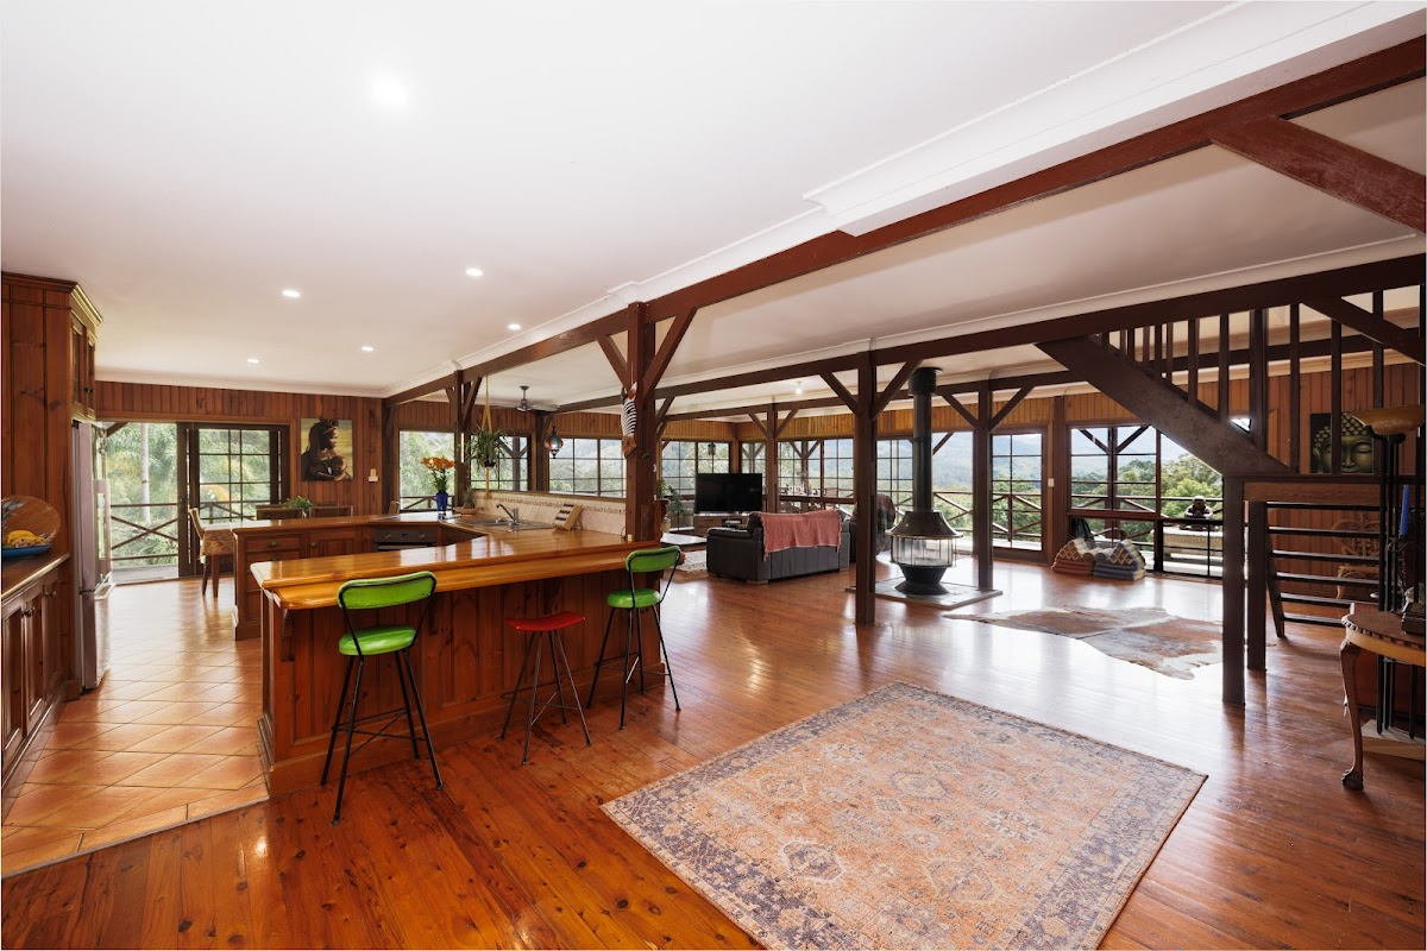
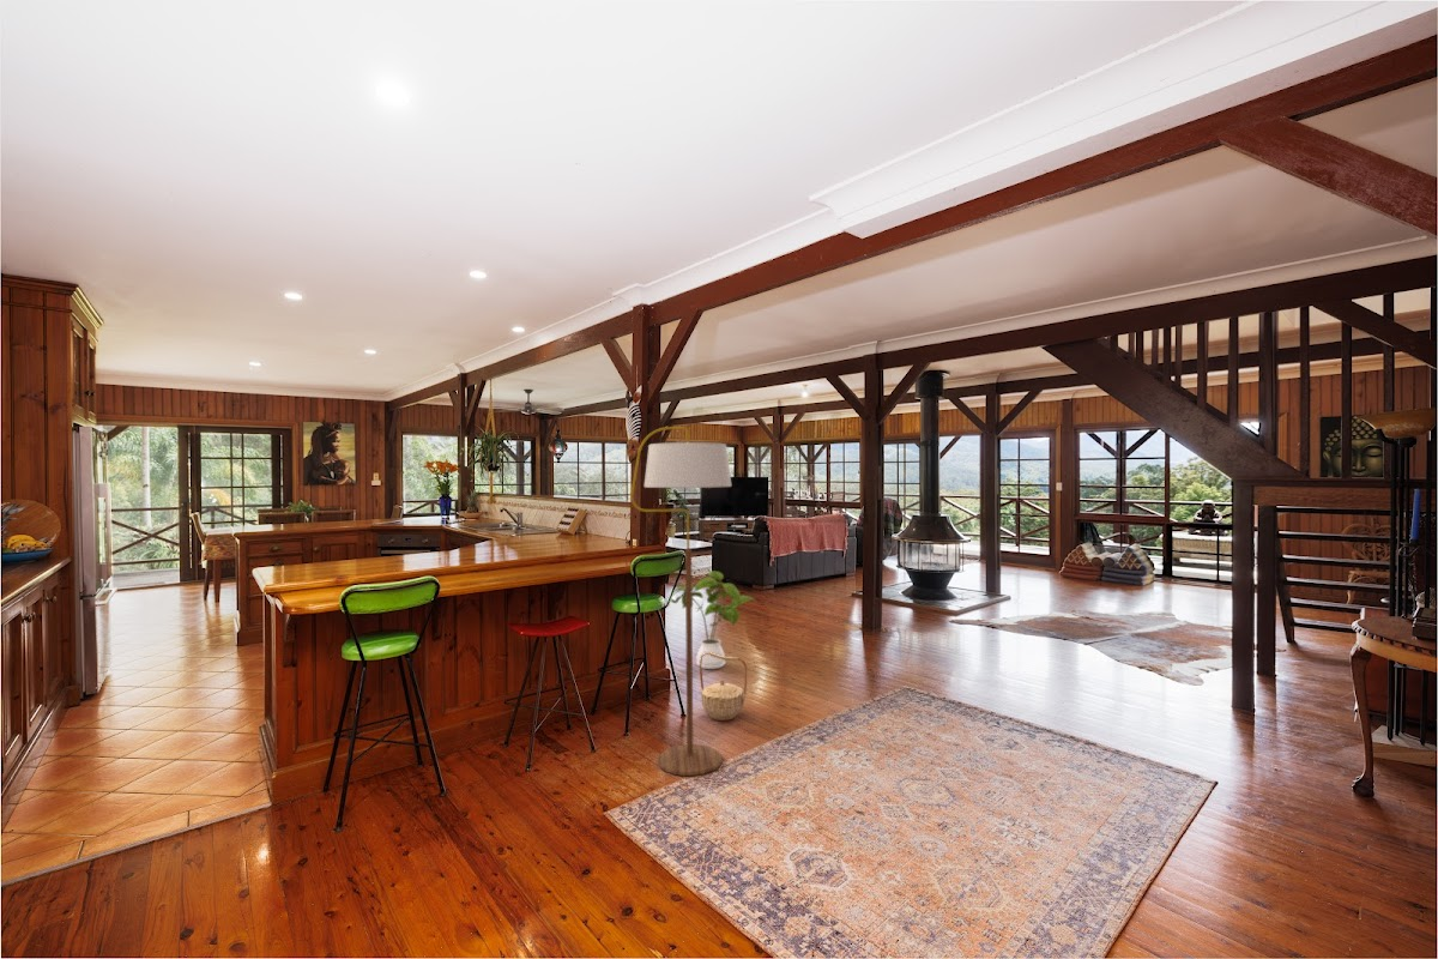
+ house plant [666,569,757,670]
+ floor lamp [629,426,732,777]
+ basket [699,652,748,722]
